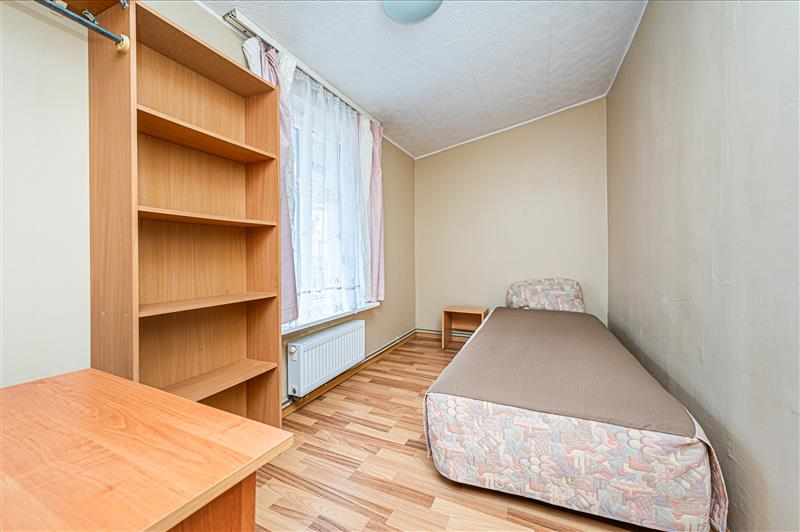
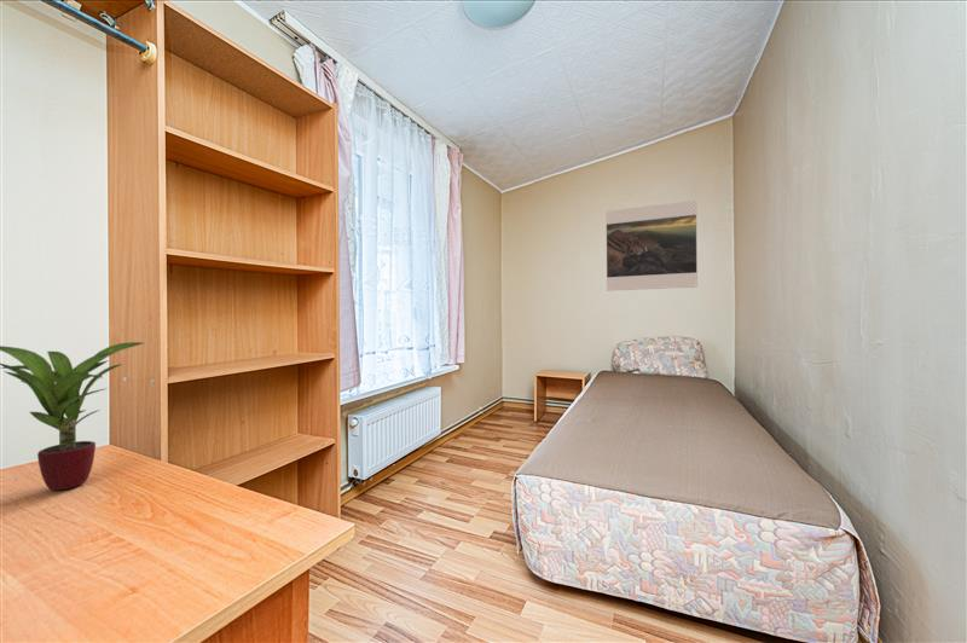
+ potted plant [0,341,144,492]
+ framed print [604,199,699,292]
